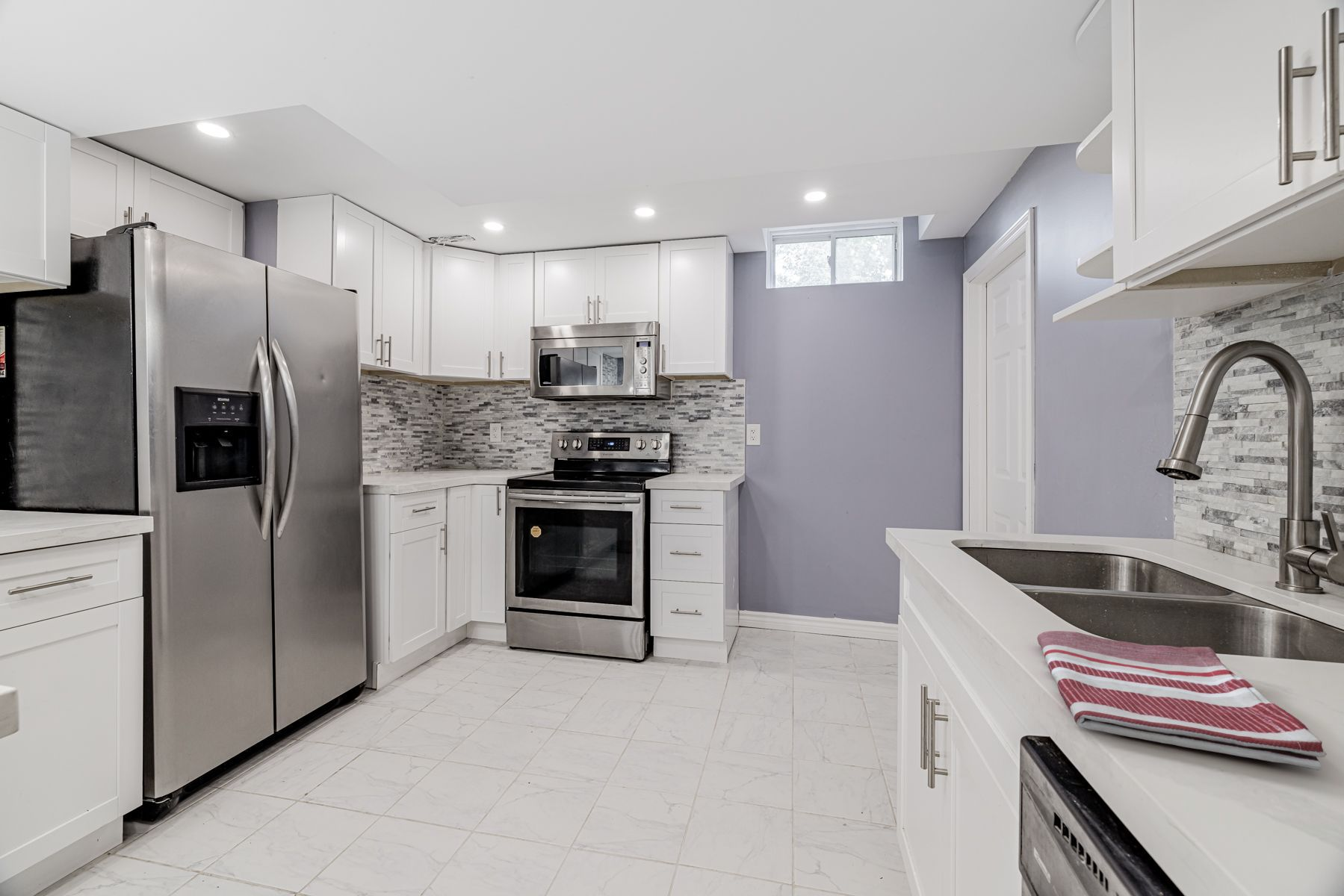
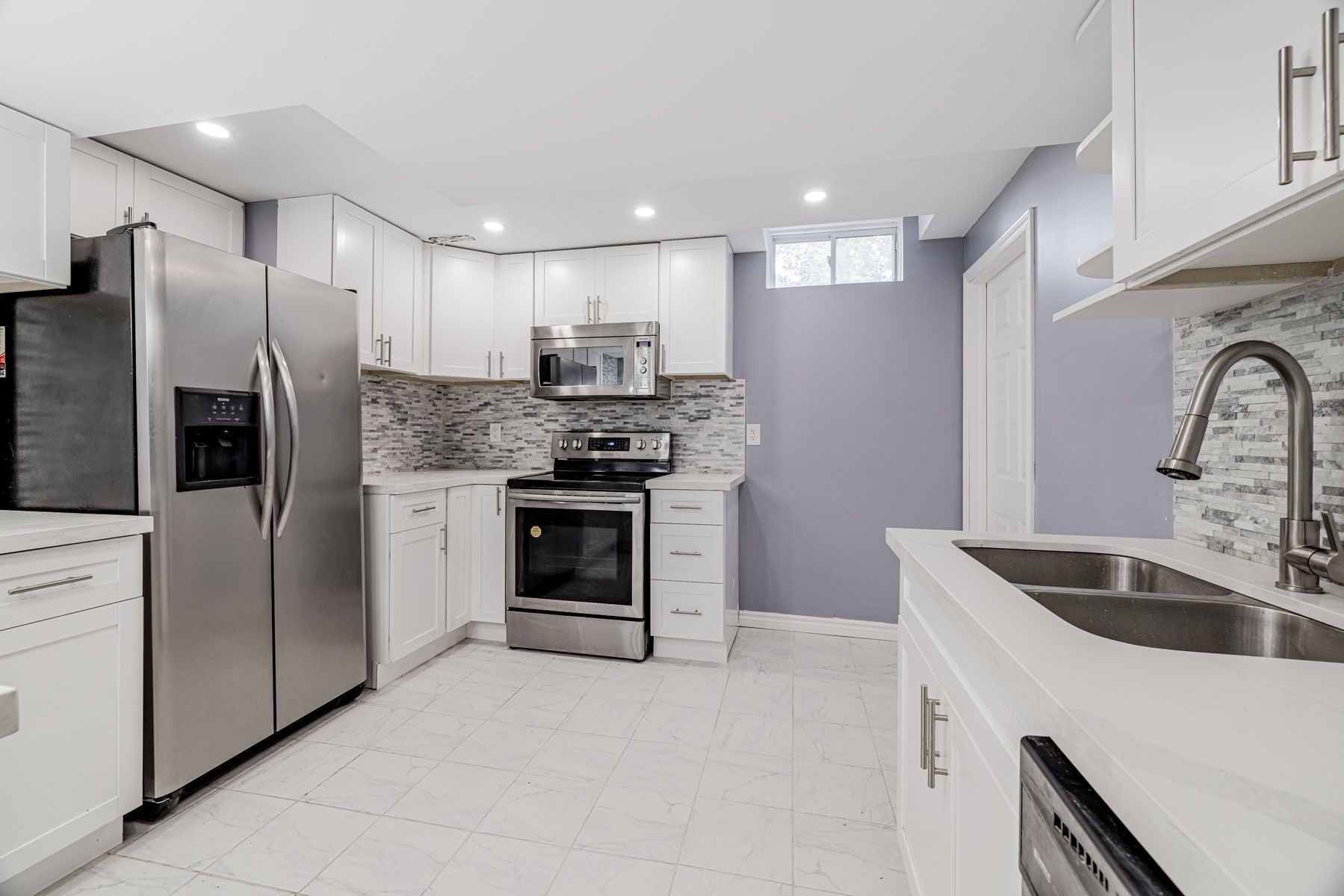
- dish towel [1036,630,1328,771]
